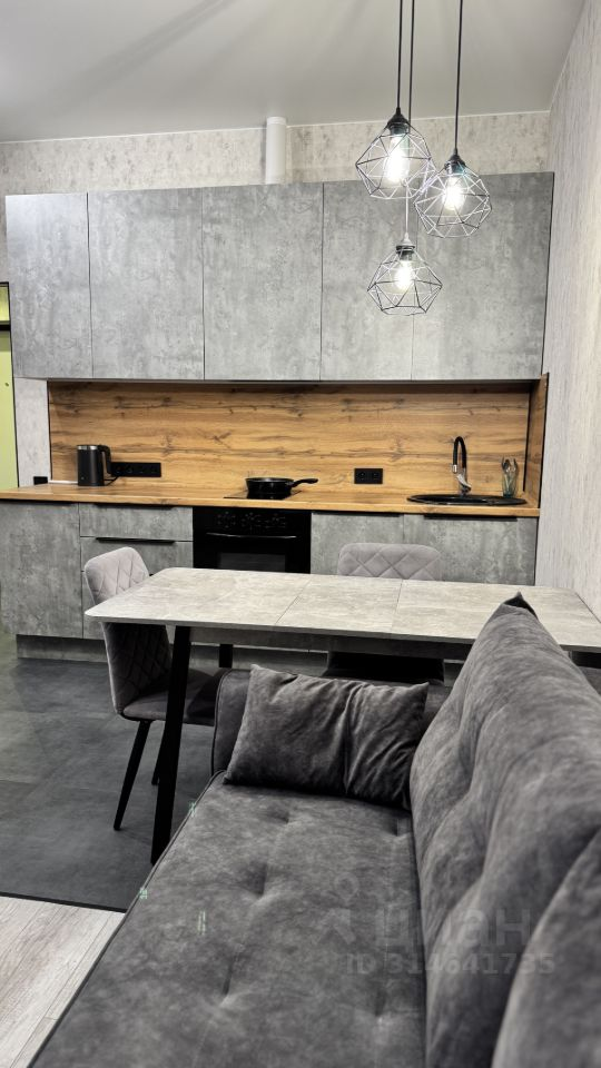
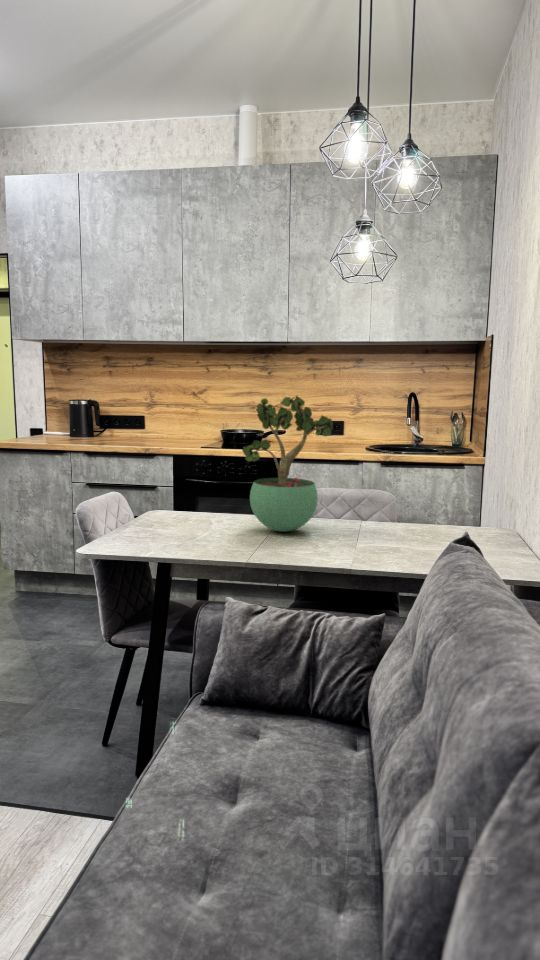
+ potted plant [241,395,334,533]
